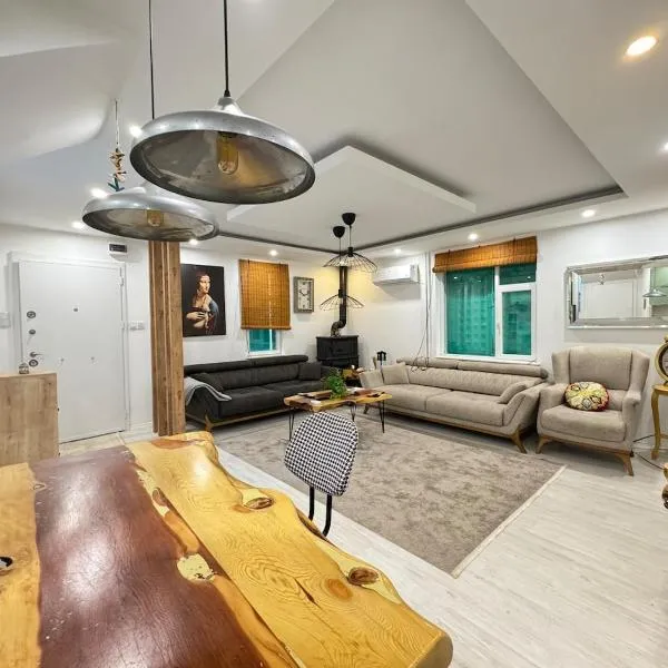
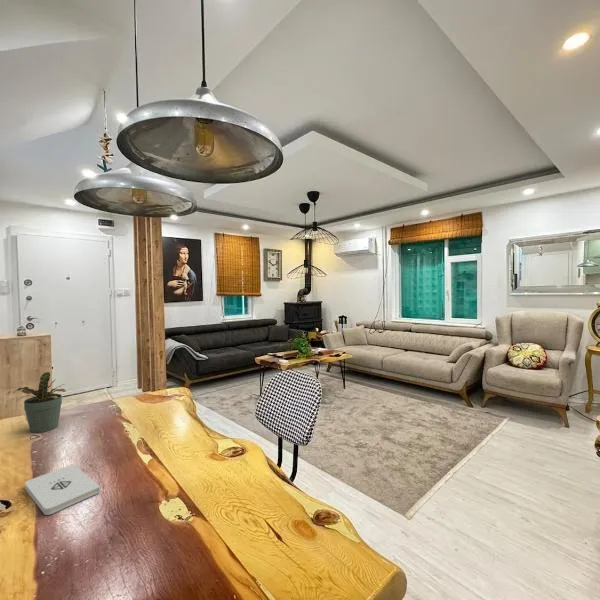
+ notepad [24,463,101,516]
+ potted plant [13,371,67,434]
